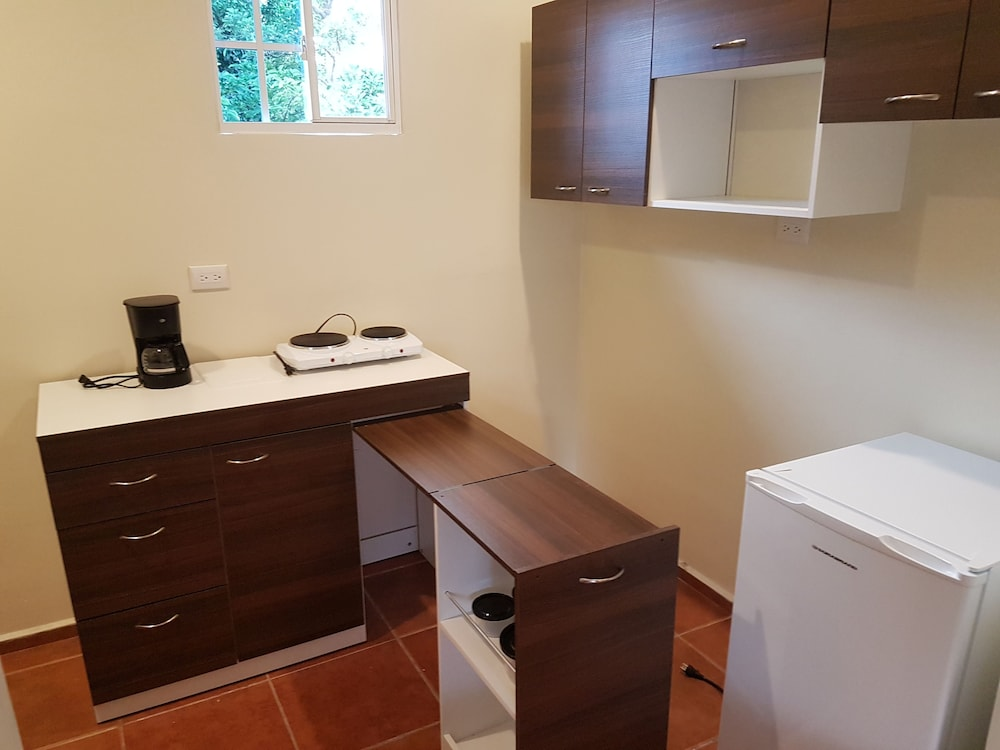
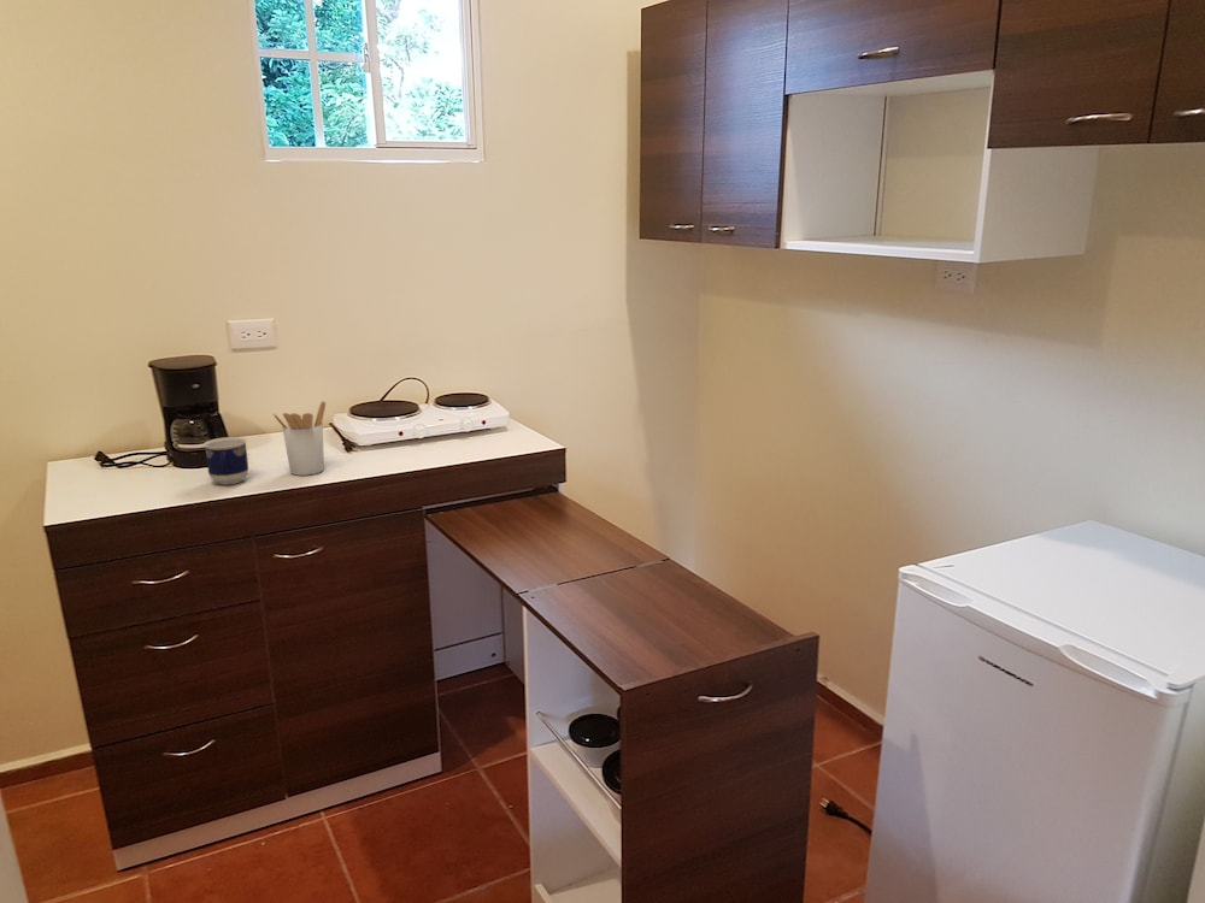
+ utensil holder [271,400,327,477]
+ cup [202,436,249,486]
